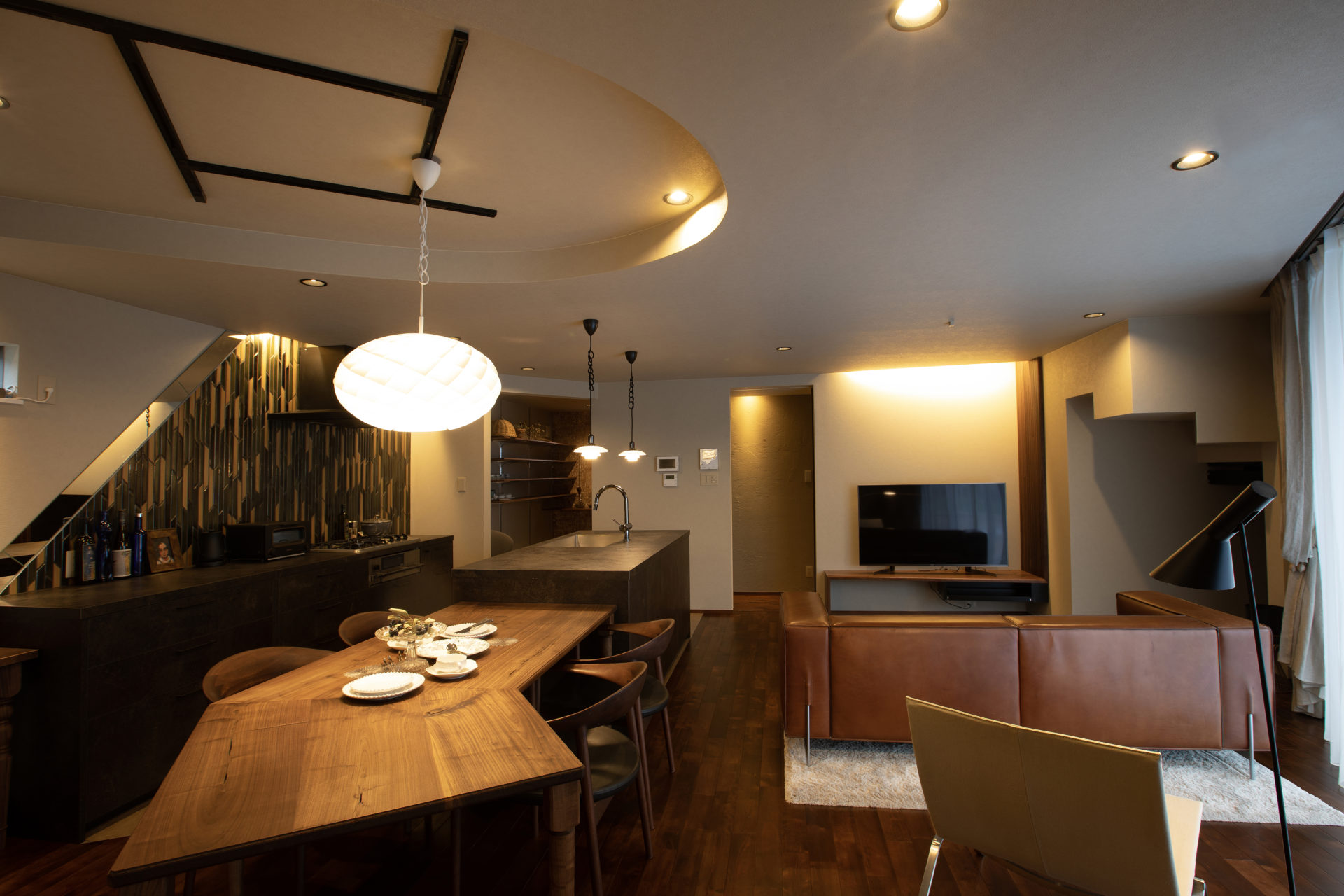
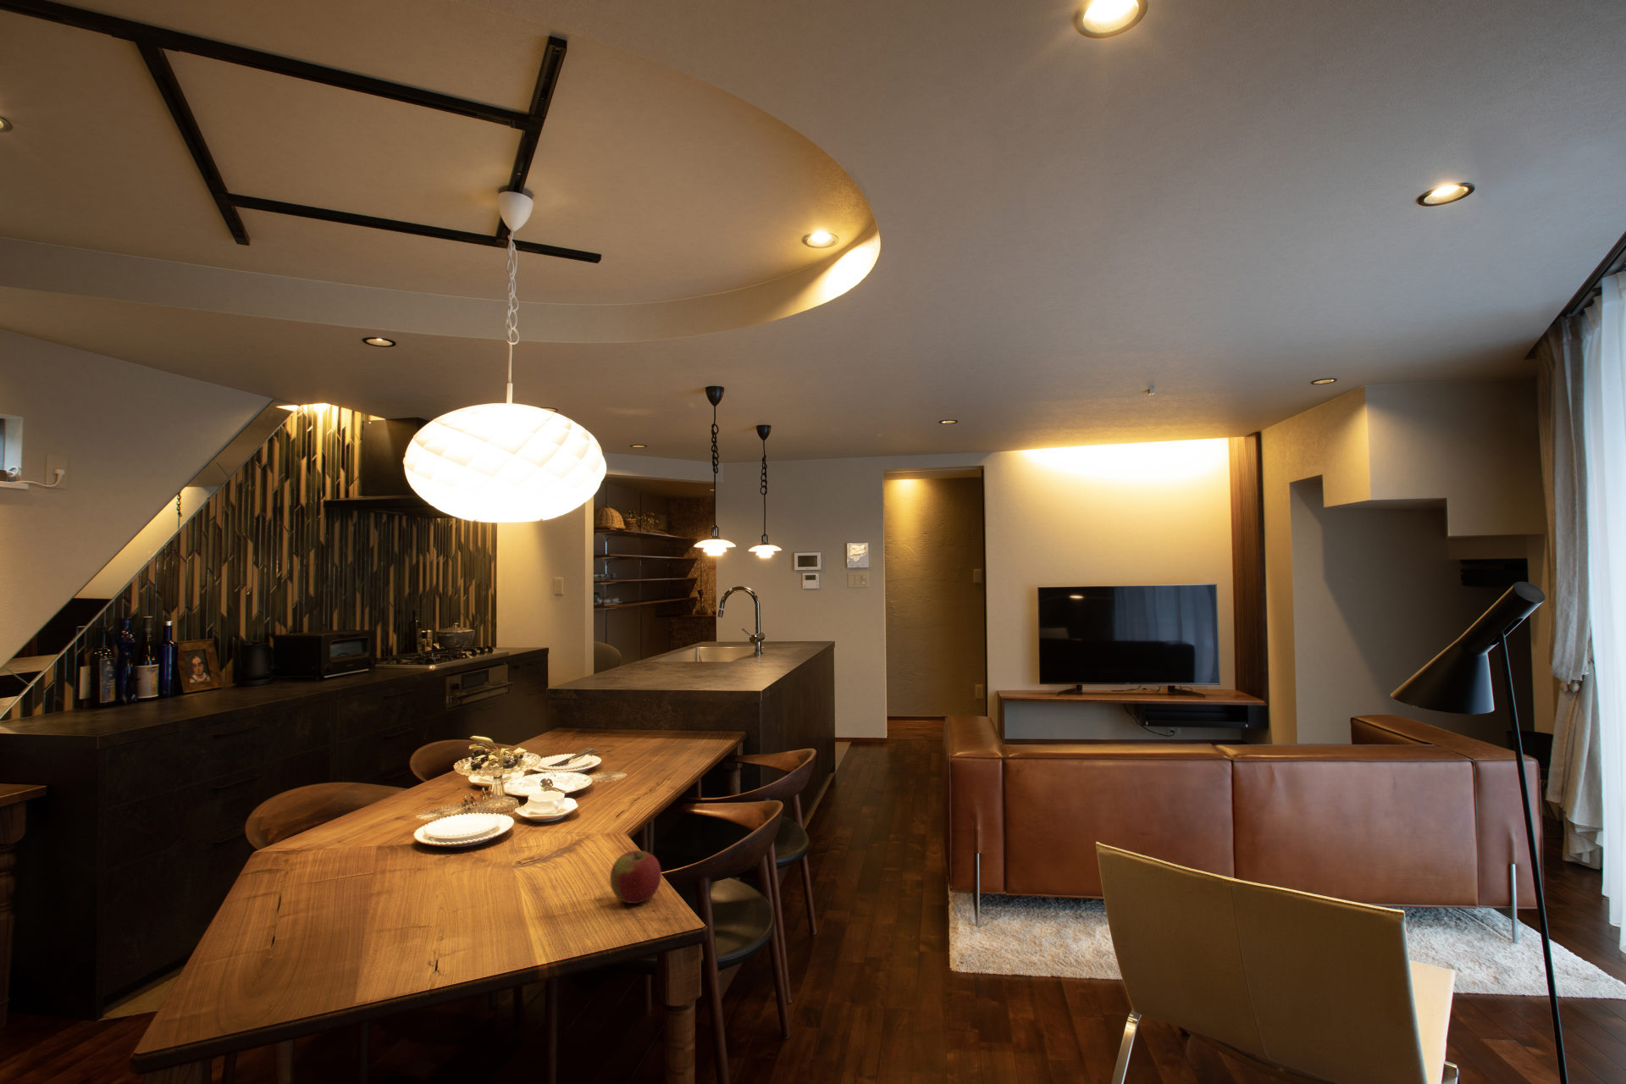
+ apple [609,849,662,905]
